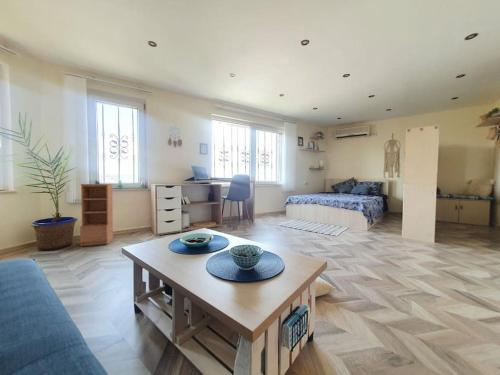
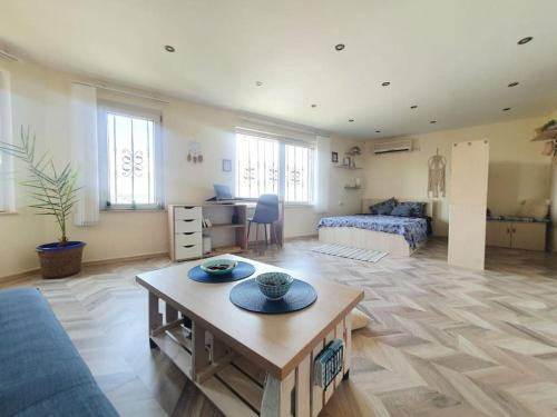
- bookcase [79,183,114,247]
